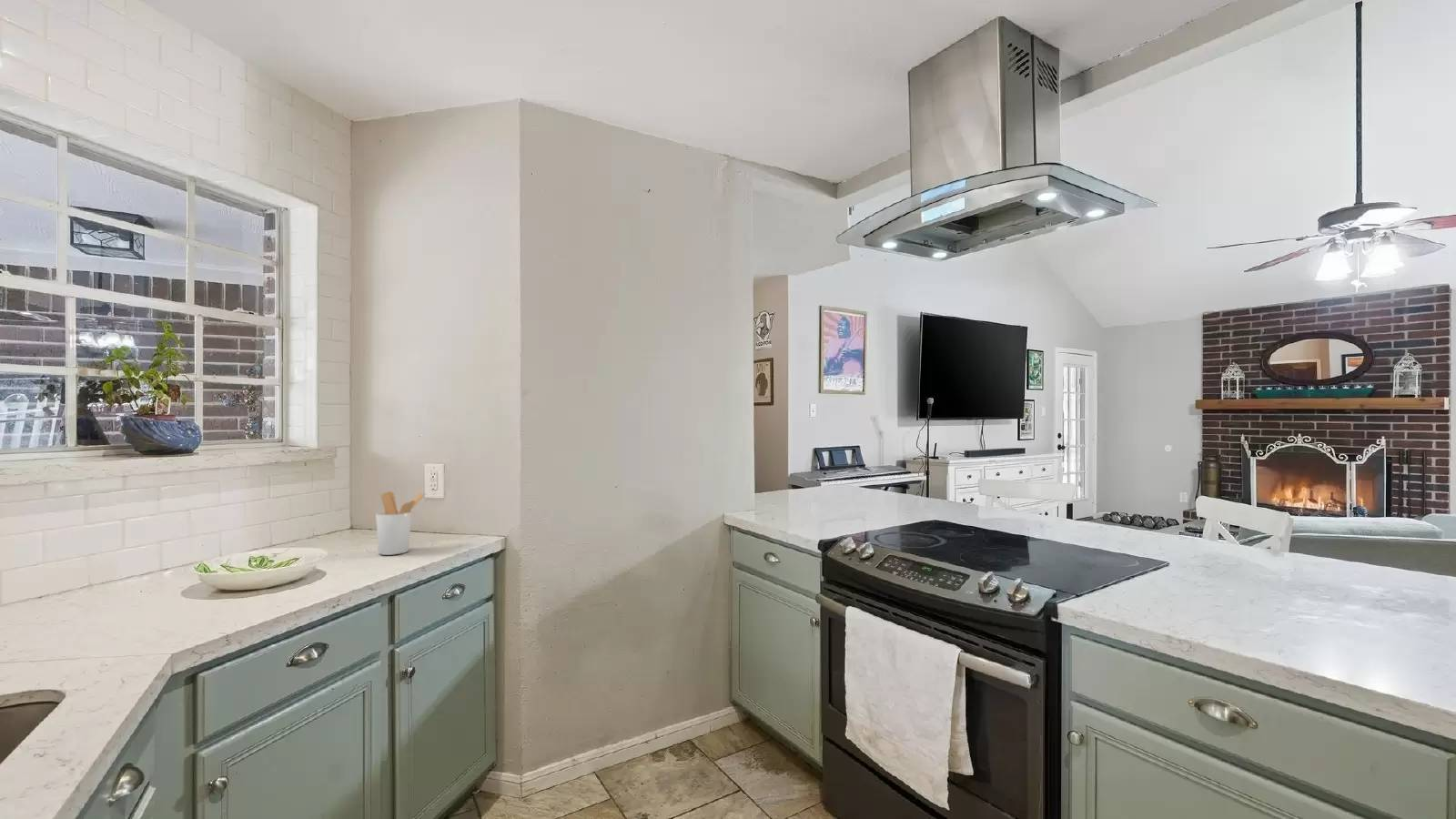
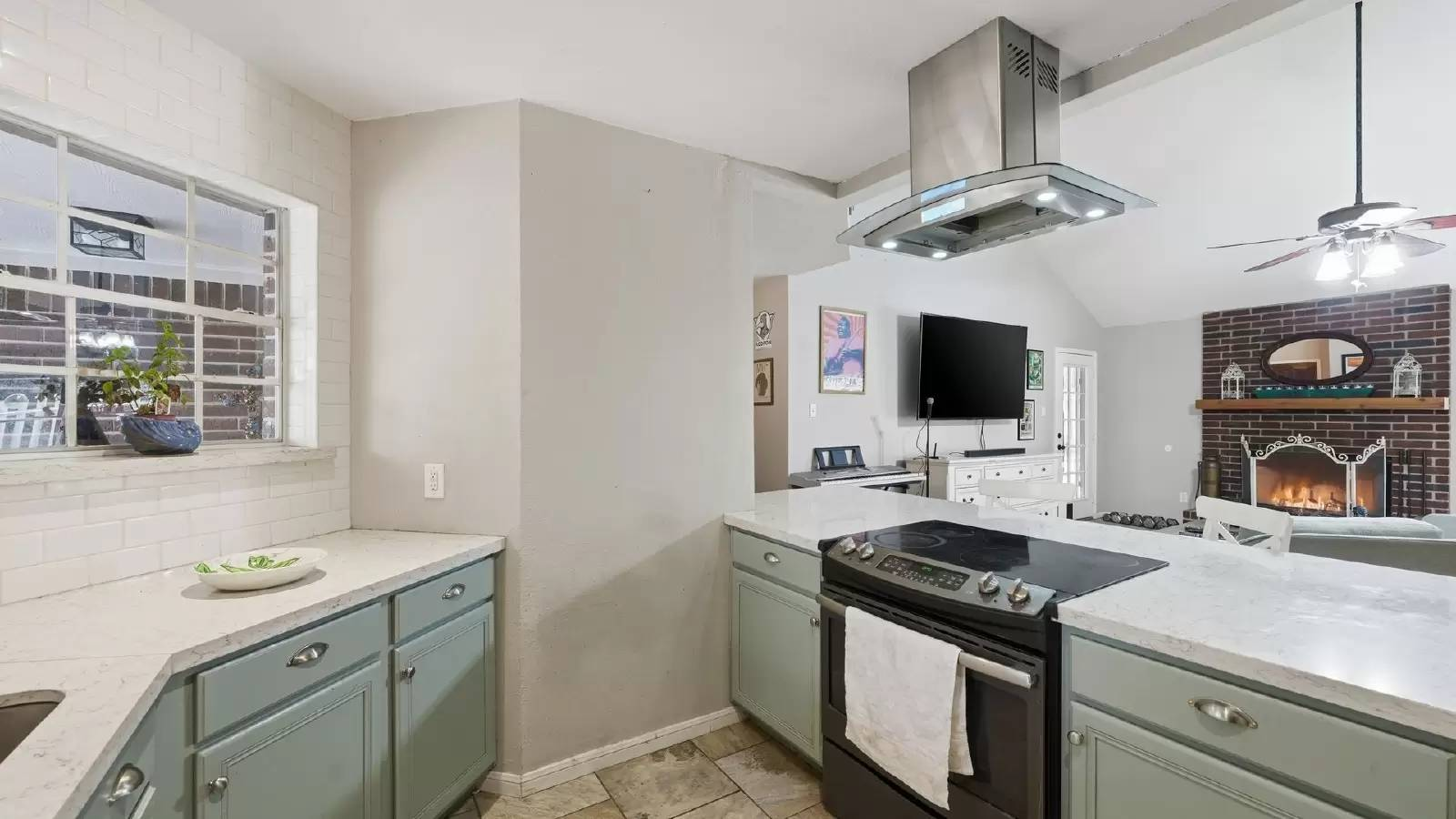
- utensil holder [375,490,427,556]
